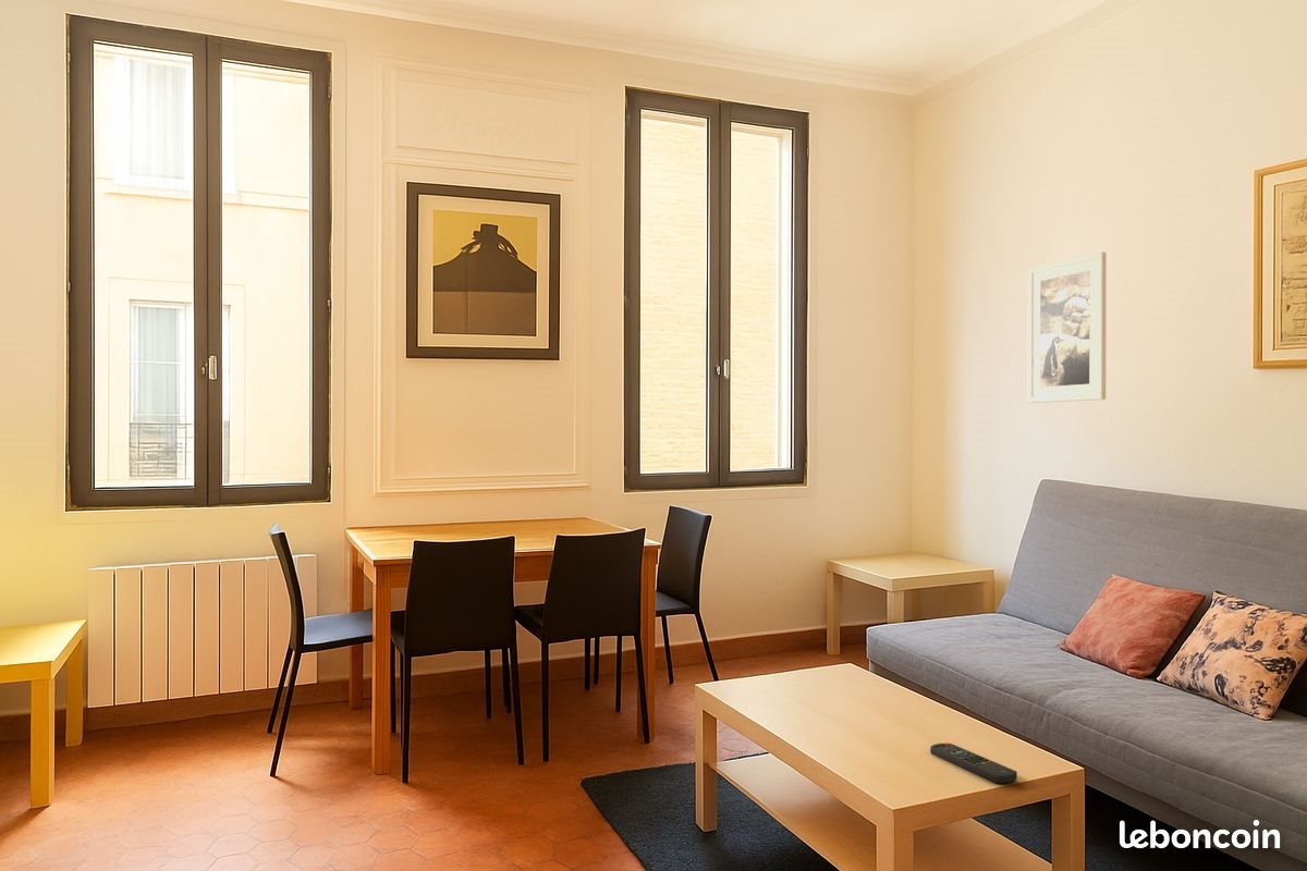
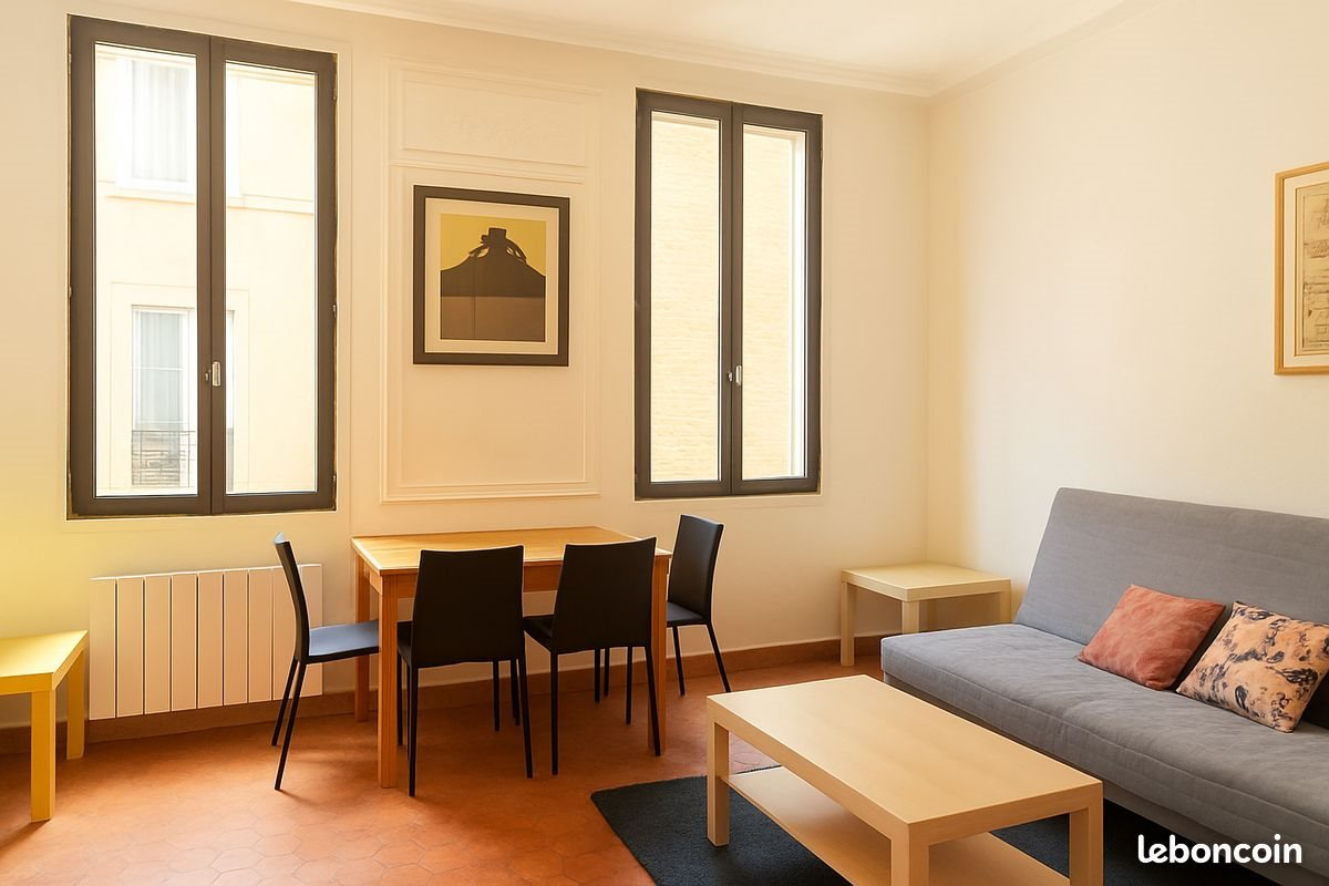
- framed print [1027,250,1108,404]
- remote control [929,743,1018,784]
